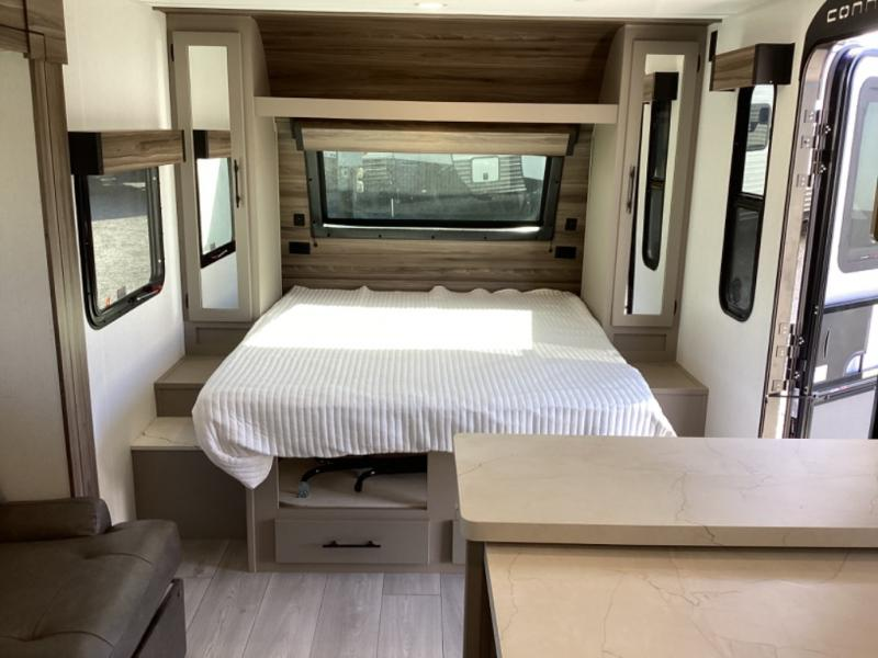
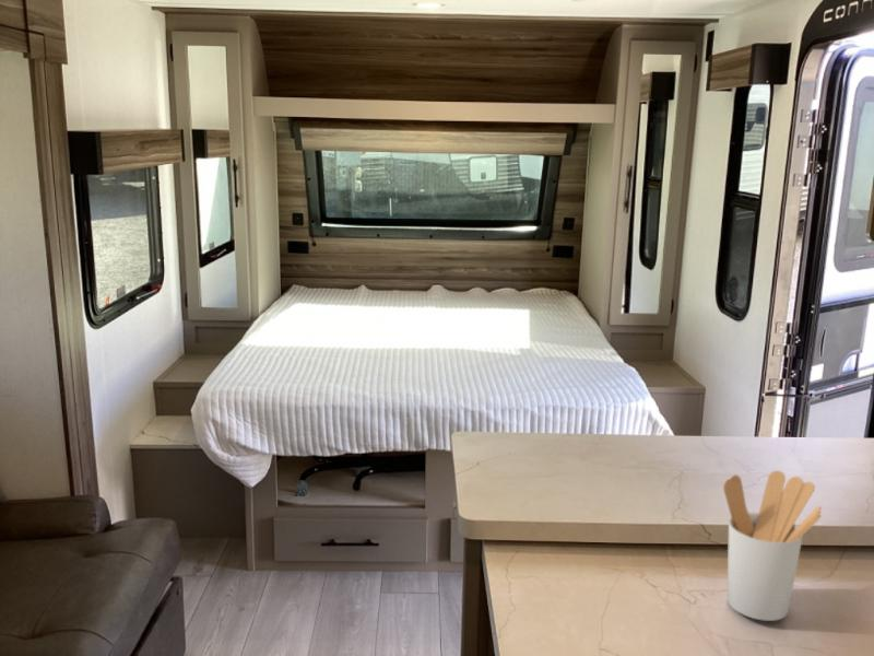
+ utensil holder [722,469,823,622]
